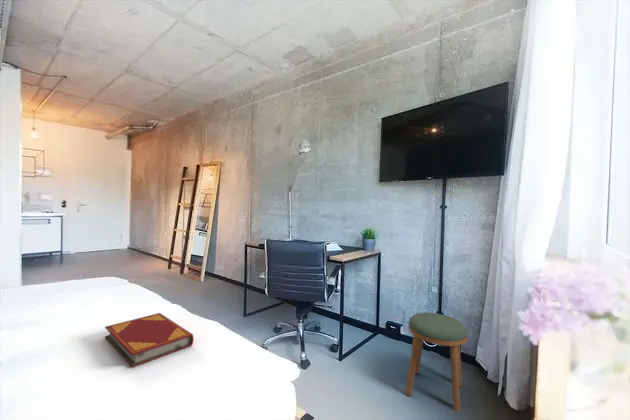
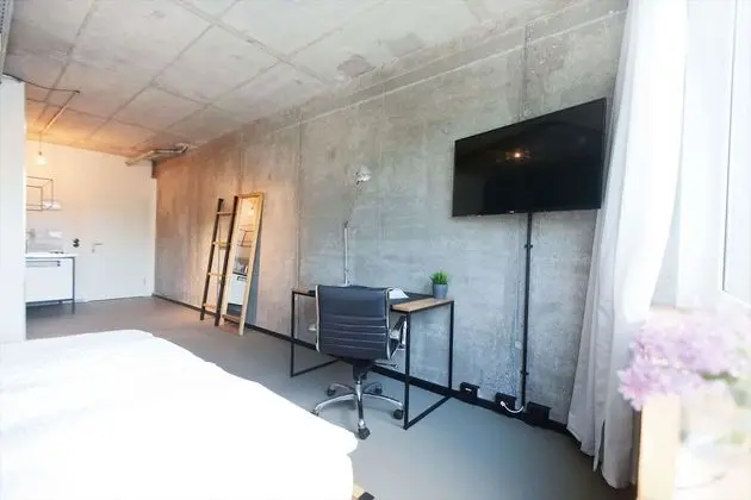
- stool [405,311,469,413]
- hardback book [104,312,195,368]
